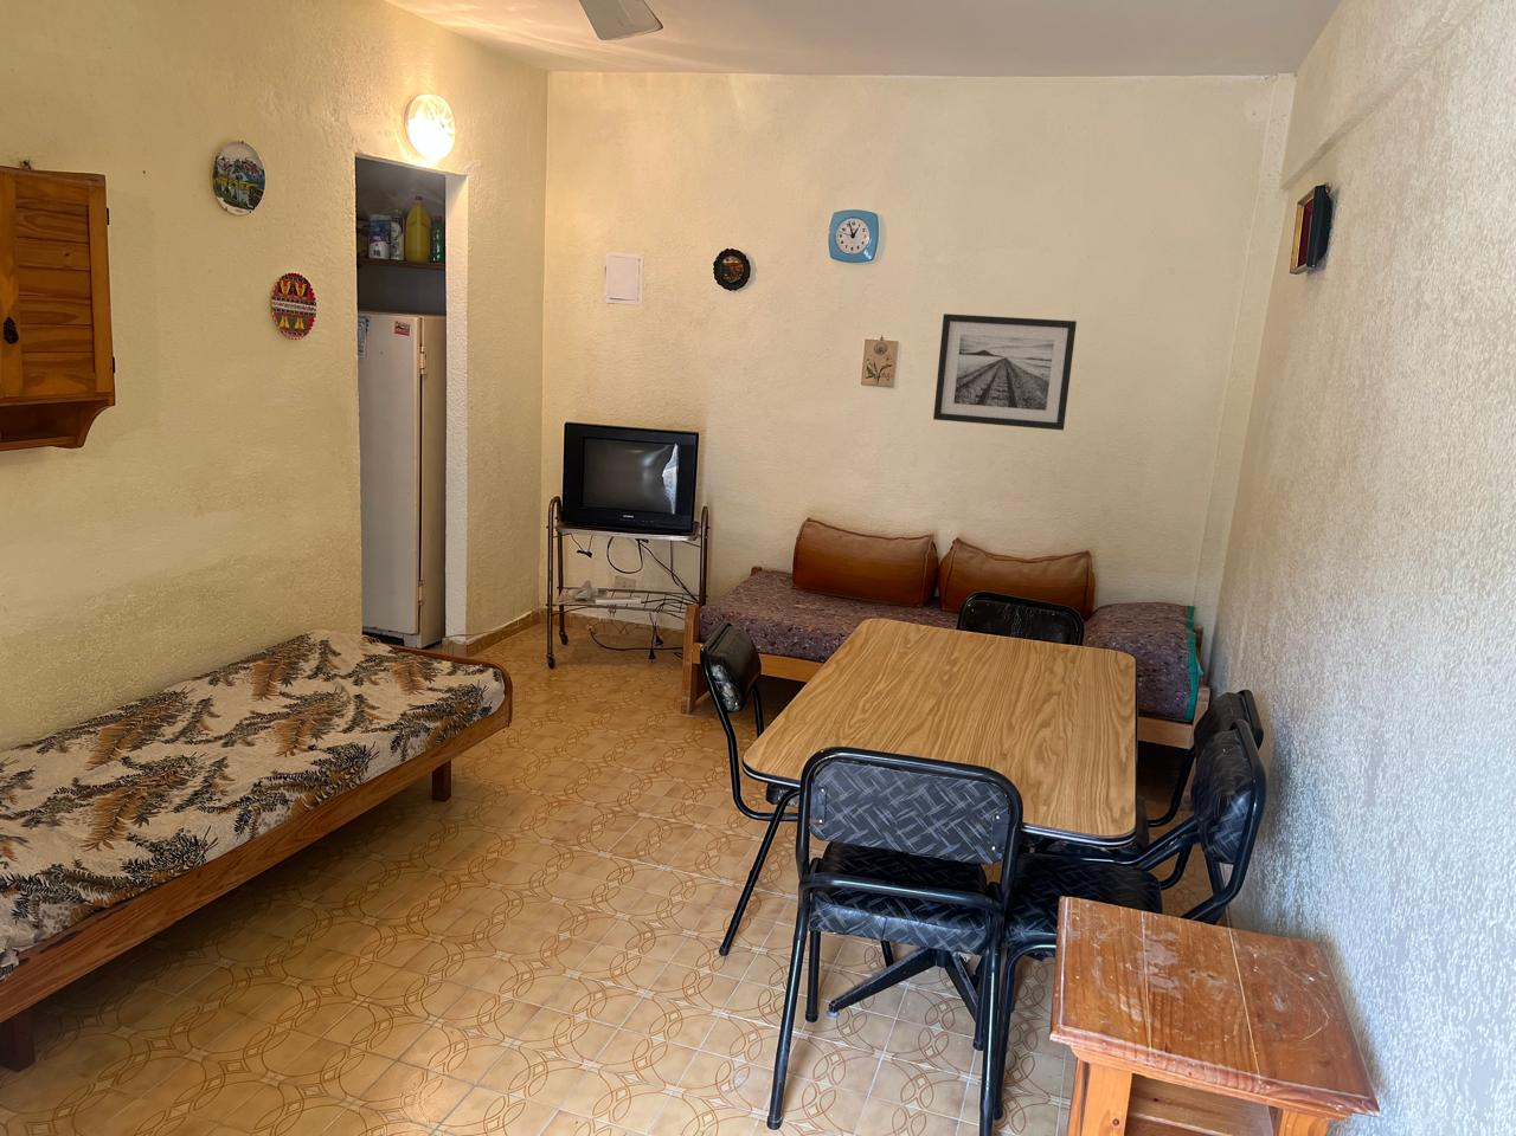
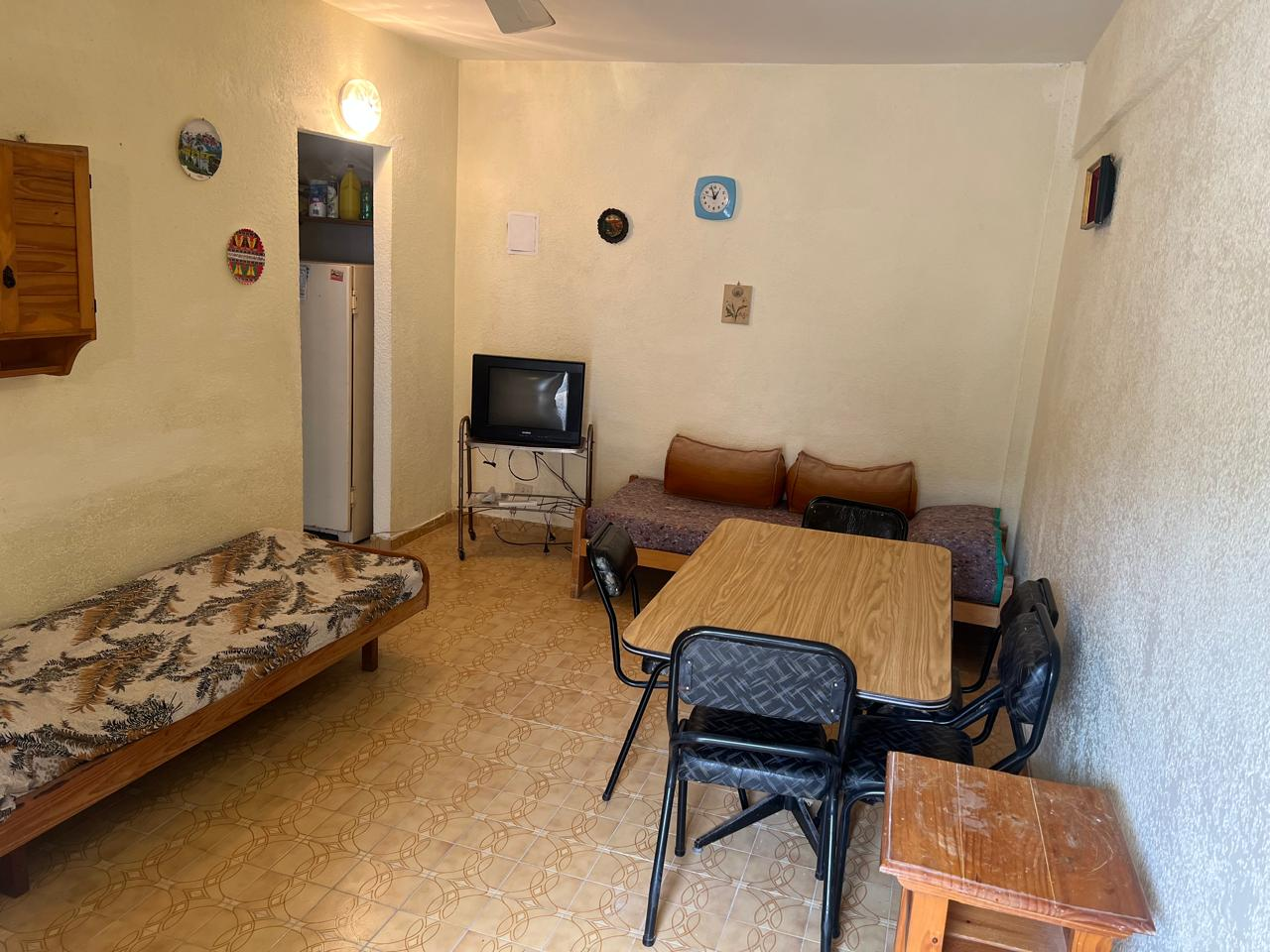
- wall art [932,313,1078,432]
